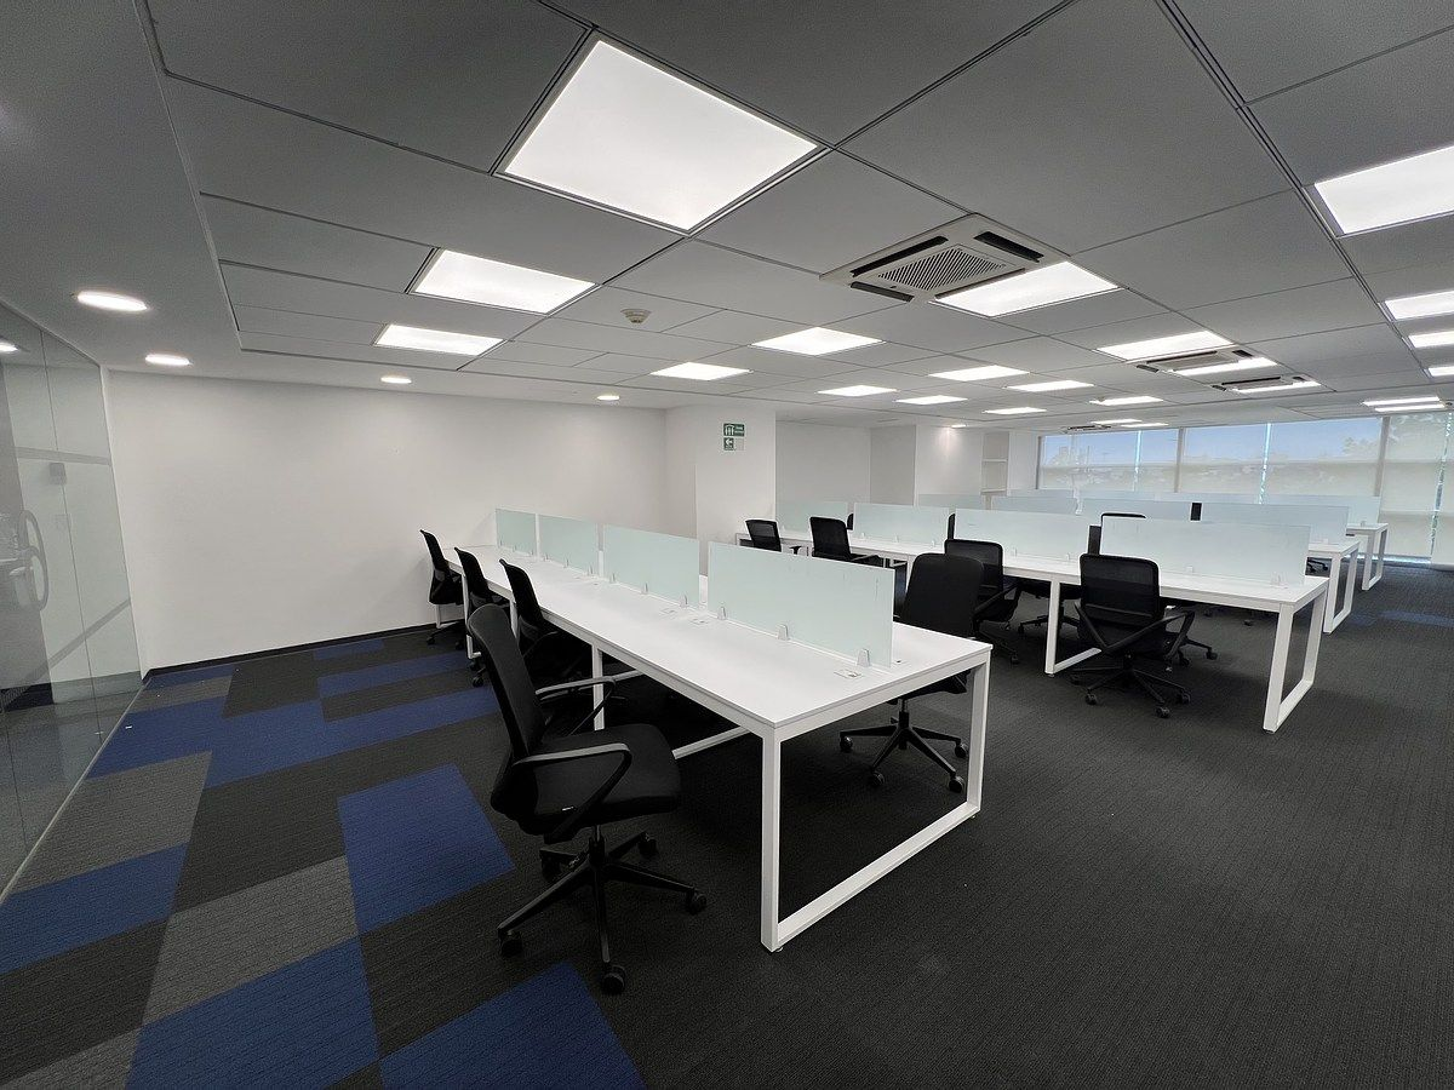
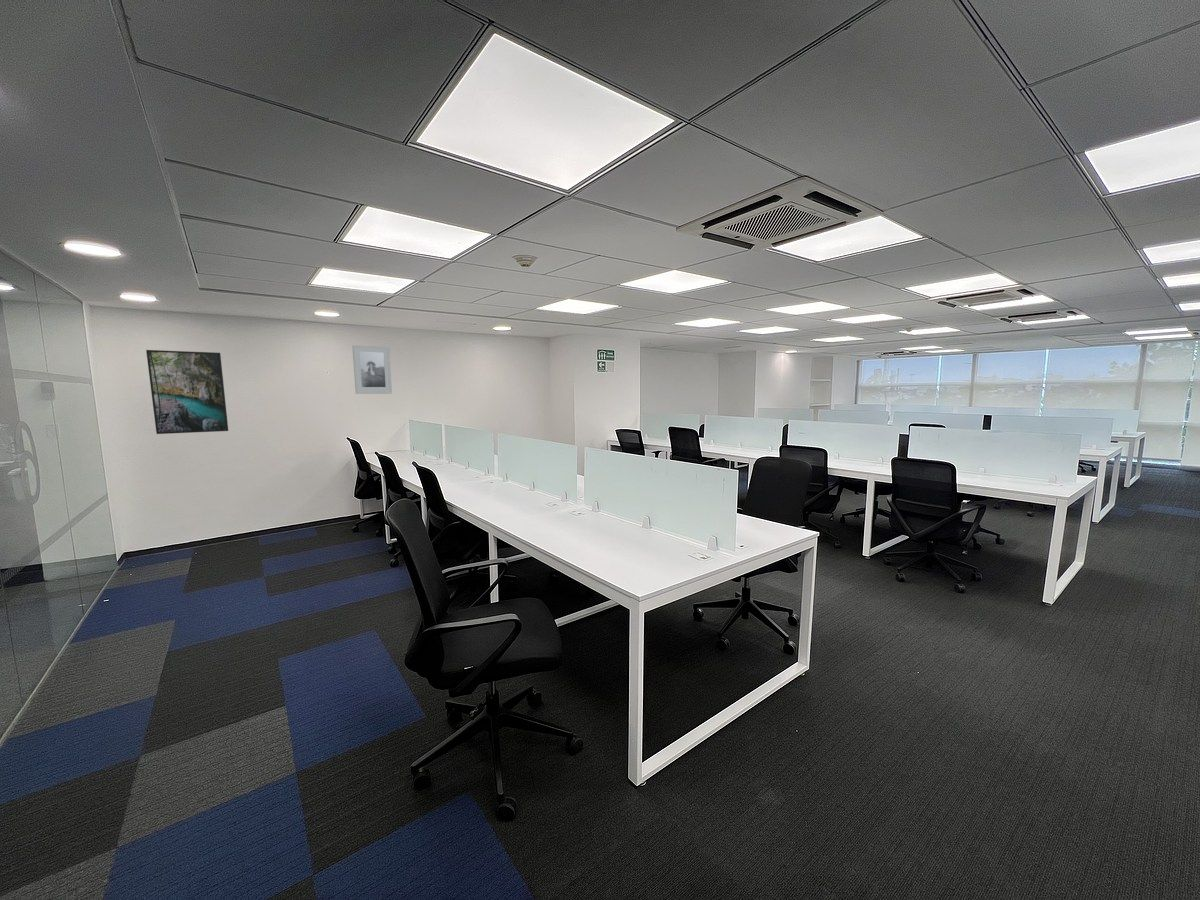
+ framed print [145,349,229,435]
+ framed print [352,344,393,395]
